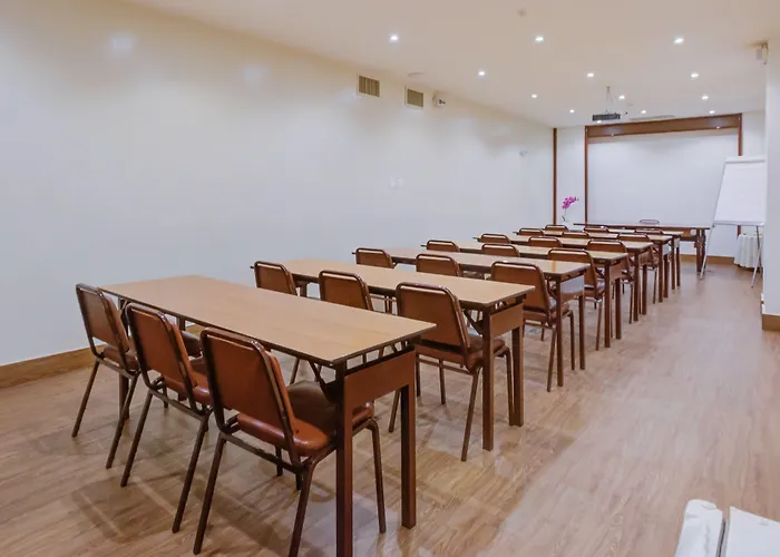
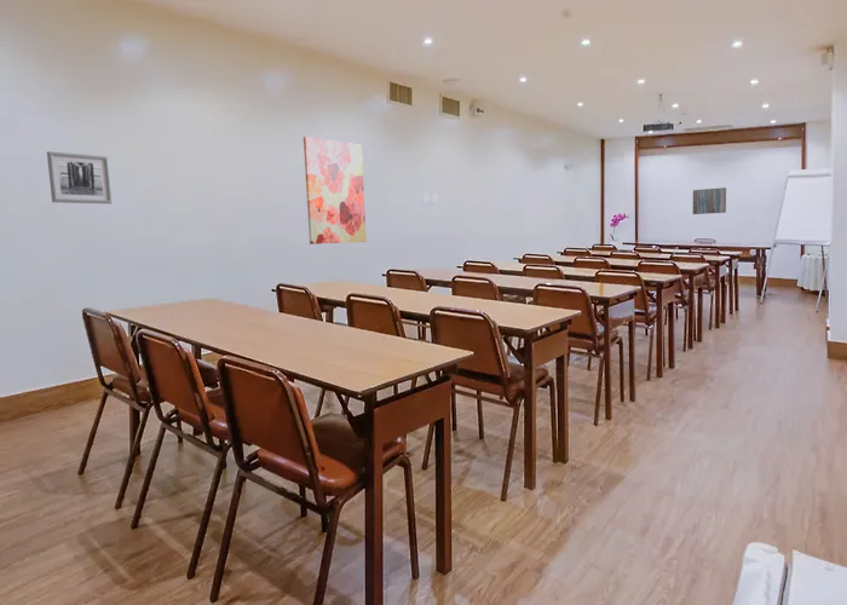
+ wall art [302,136,368,246]
+ wall art [692,186,727,215]
+ wall art [46,150,114,204]
